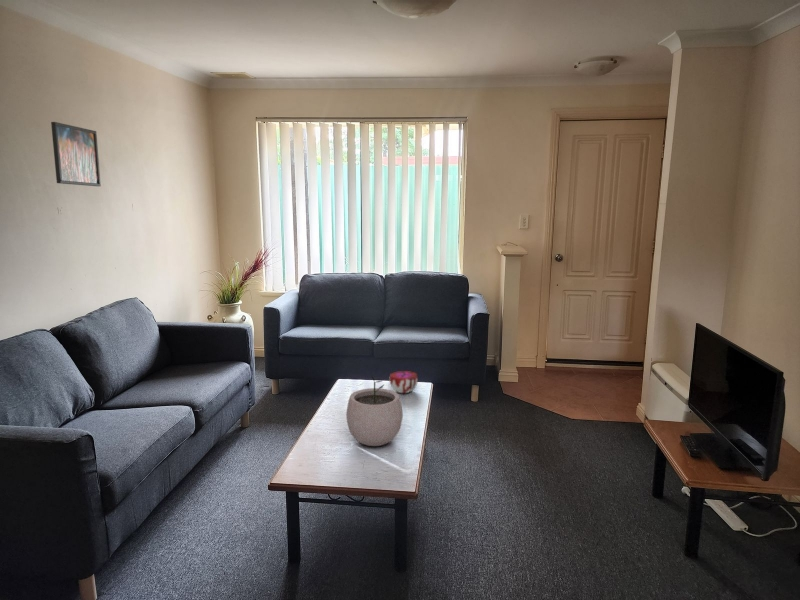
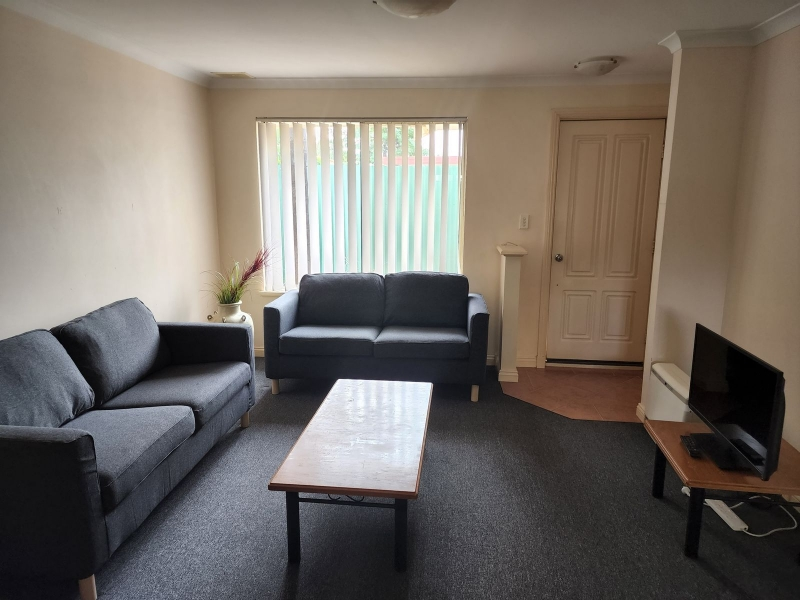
- decorative bowl [388,370,419,394]
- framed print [50,121,102,187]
- plant pot [345,375,404,447]
